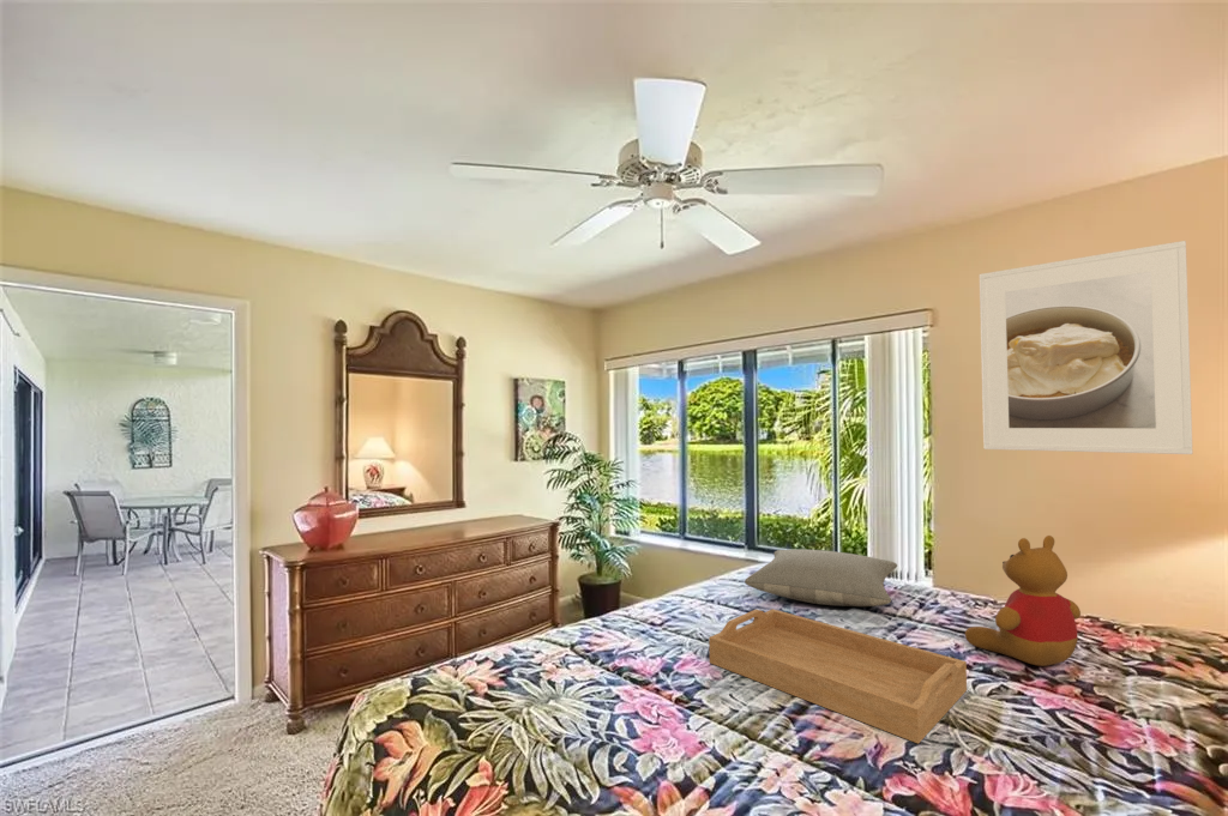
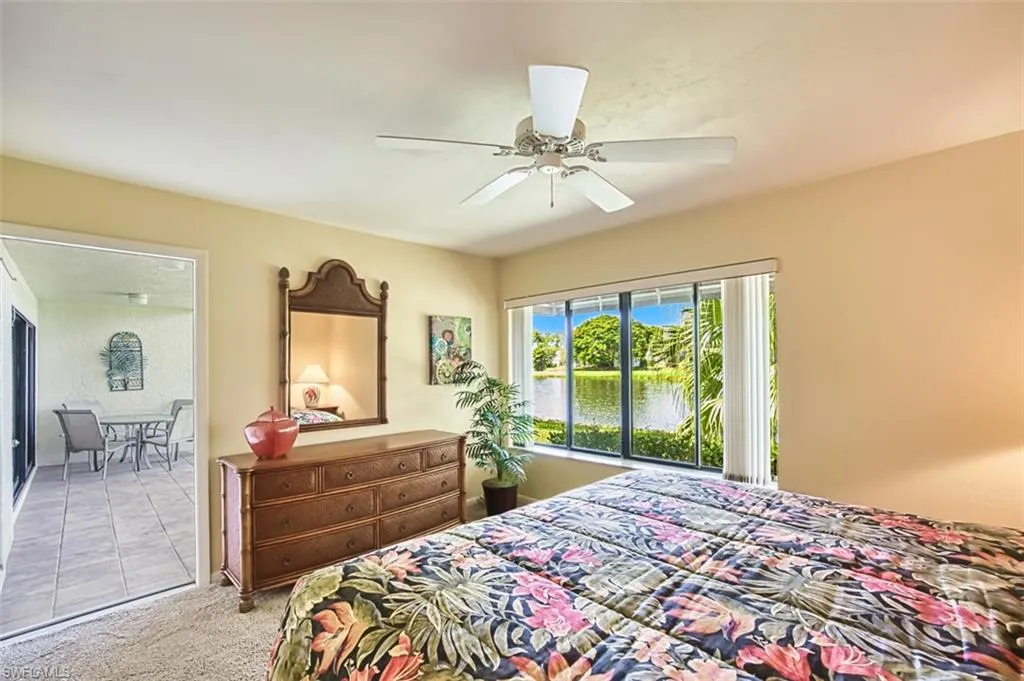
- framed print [979,240,1194,455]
- pillow [744,549,898,608]
- teddy bear [964,534,1082,667]
- serving tray [708,608,968,744]
